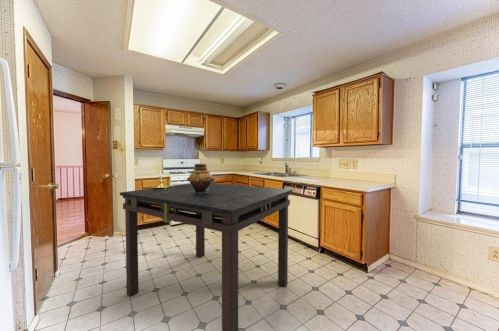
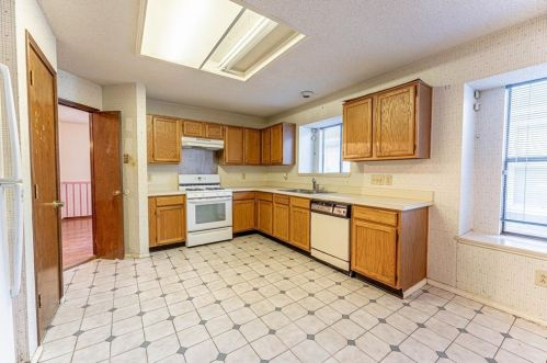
- dining table [119,182,293,331]
- candle holder [151,170,171,189]
- vase [186,163,215,193]
